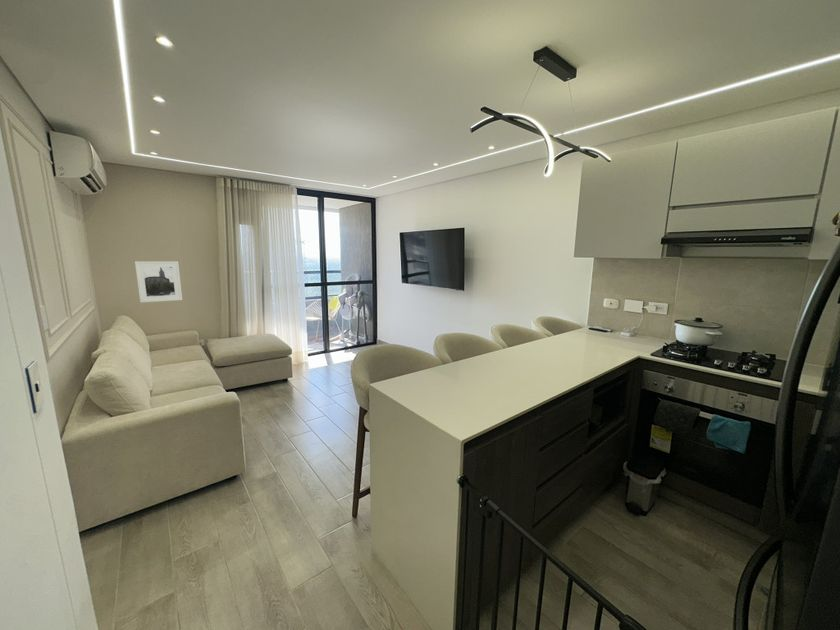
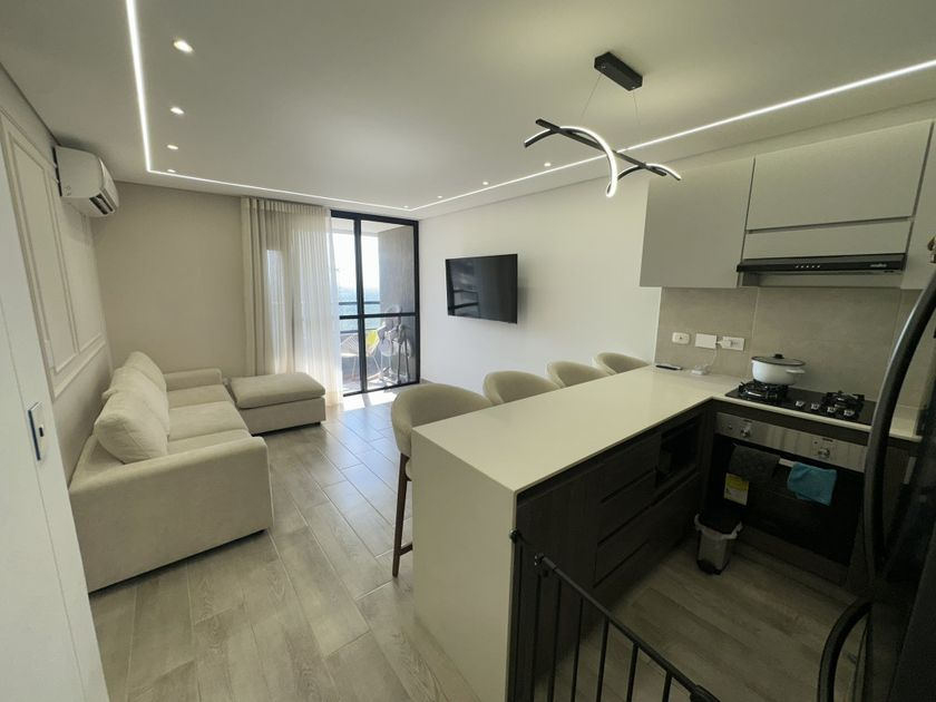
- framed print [134,260,183,303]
